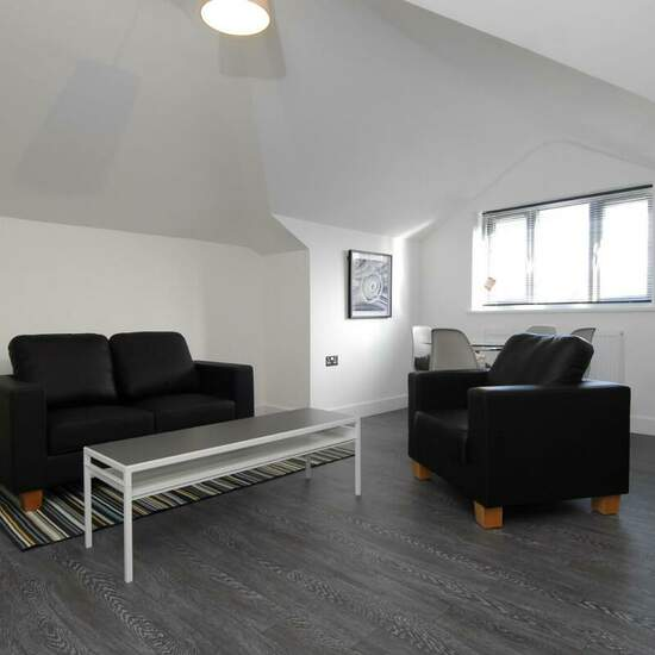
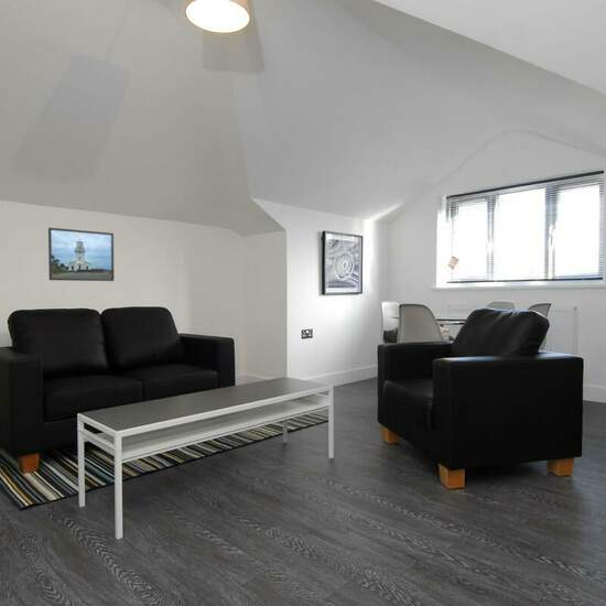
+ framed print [47,227,115,282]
